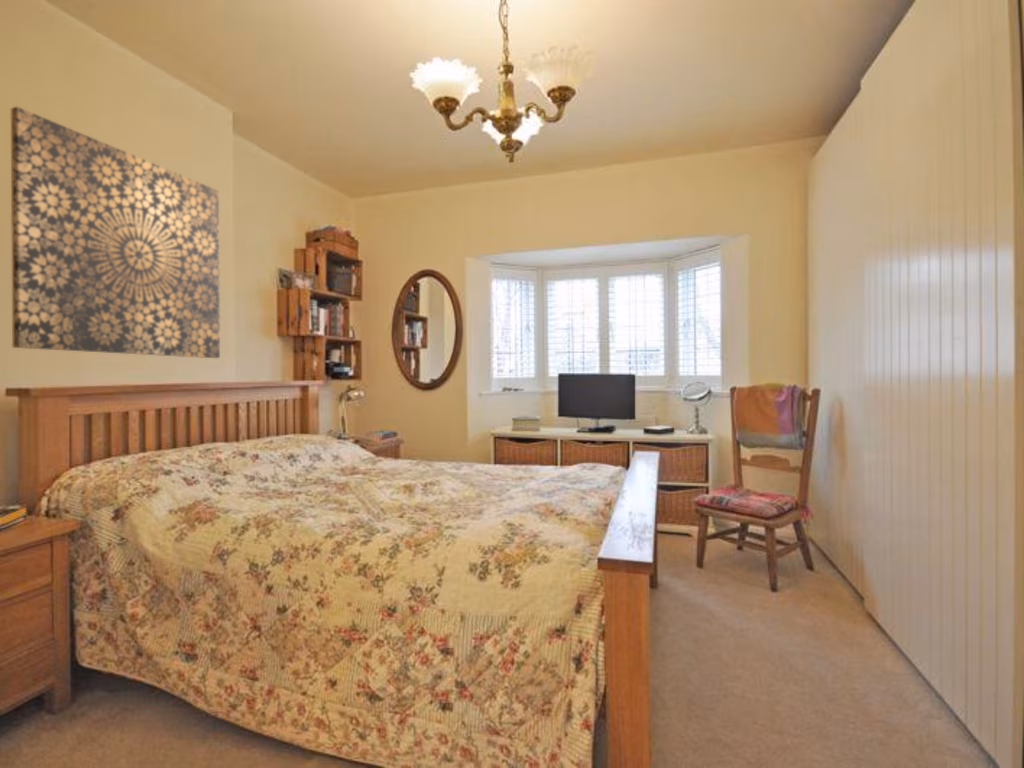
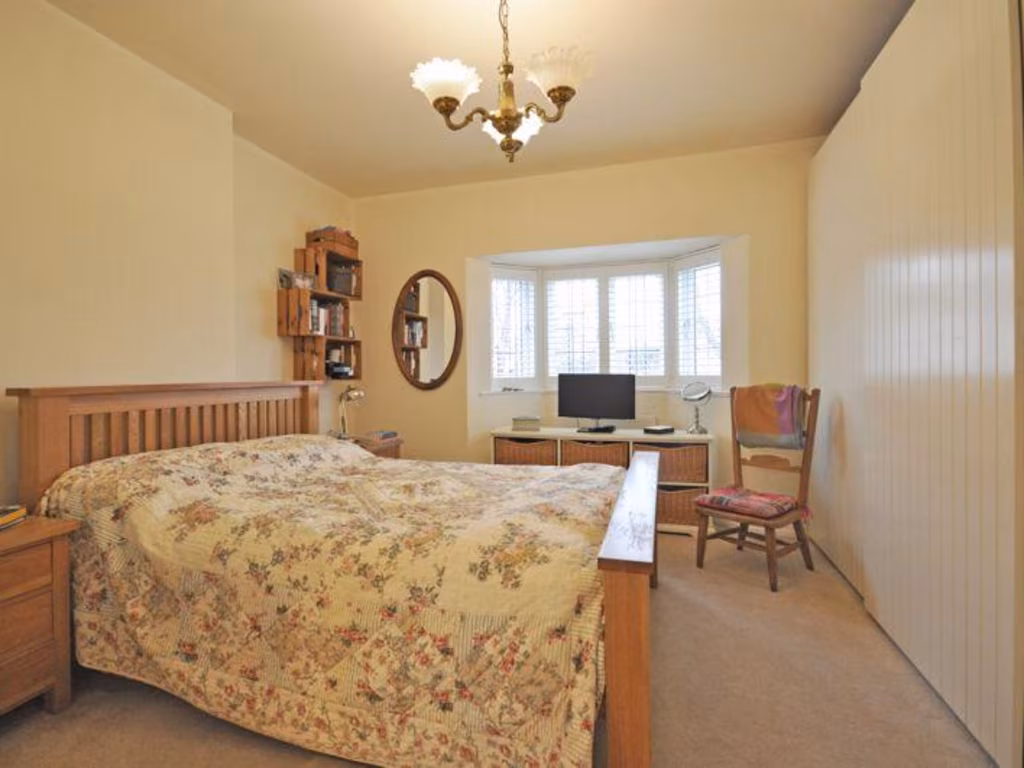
- wall art [10,106,221,359]
